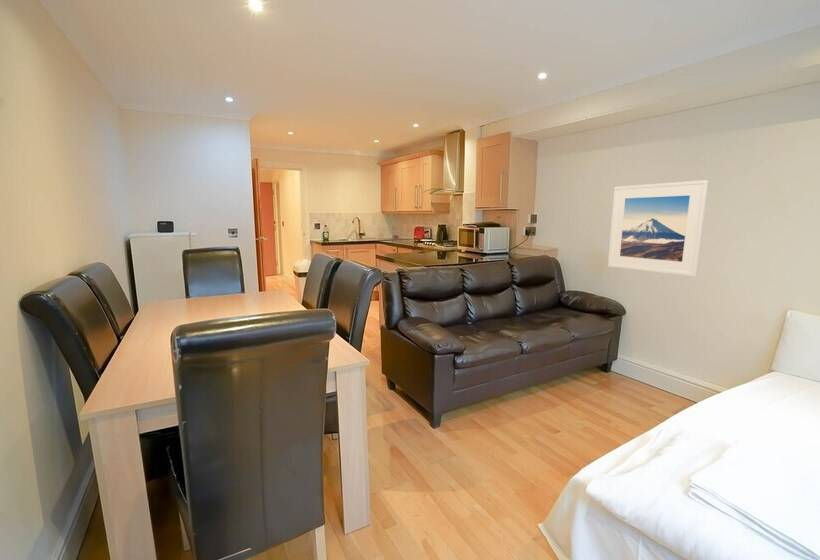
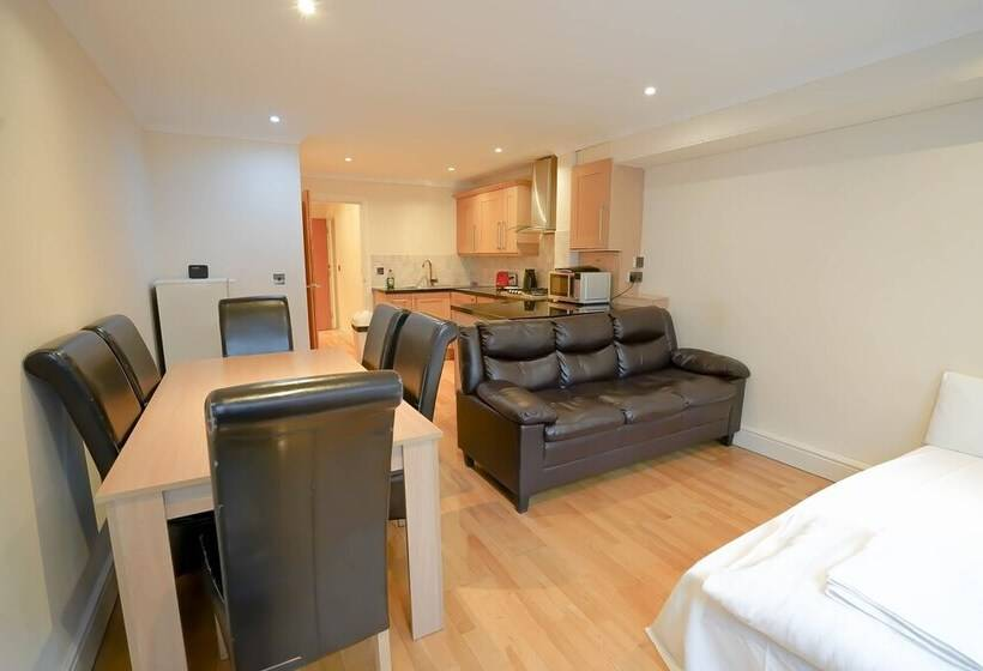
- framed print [607,179,710,278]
